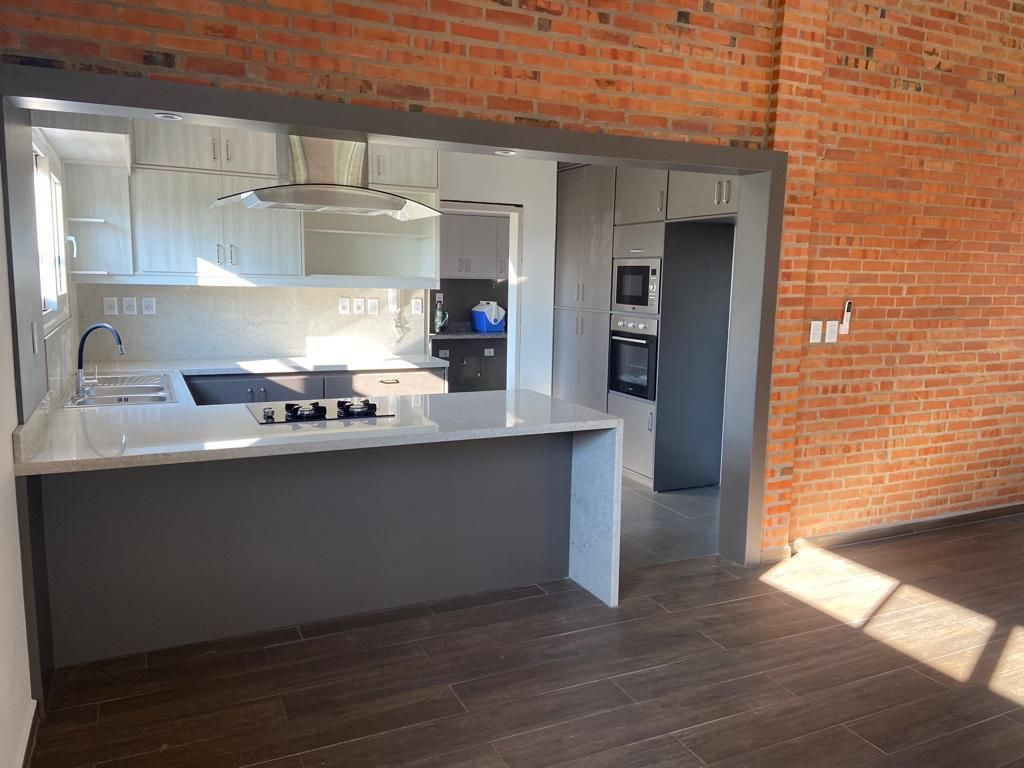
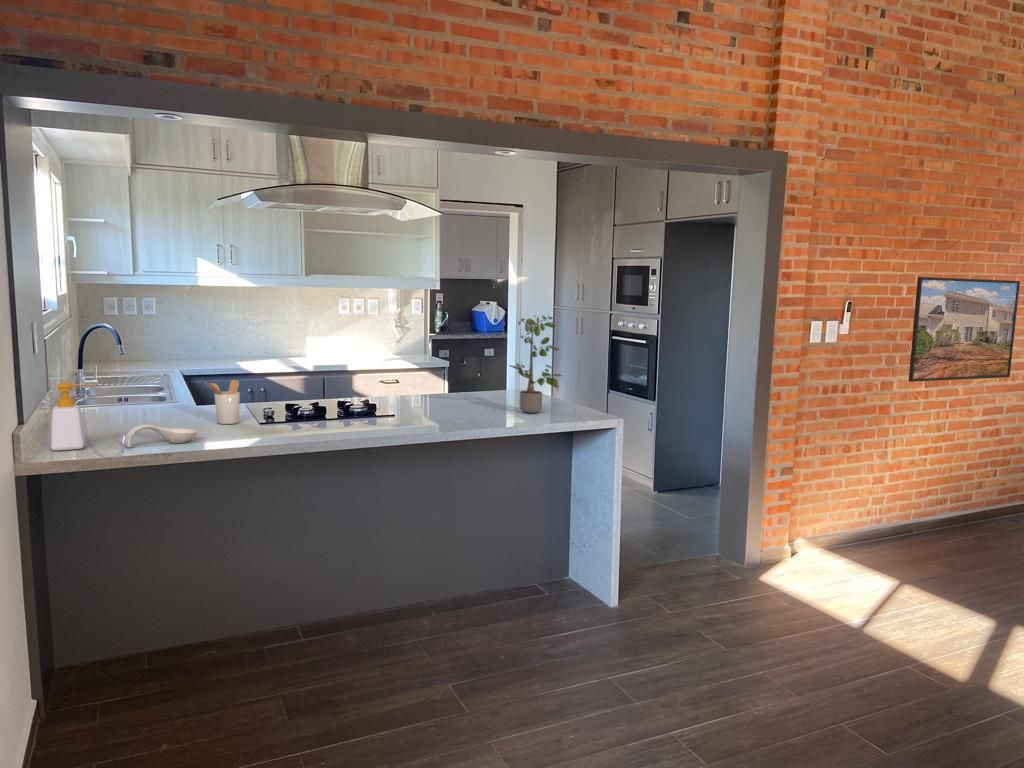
+ spoon rest [123,423,198,448]
+ utensil holder [203,379,241,425]
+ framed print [908,276,1021,383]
+ soap bottle [50,381,97,452]
+ potted plant [508,312,564,414]
